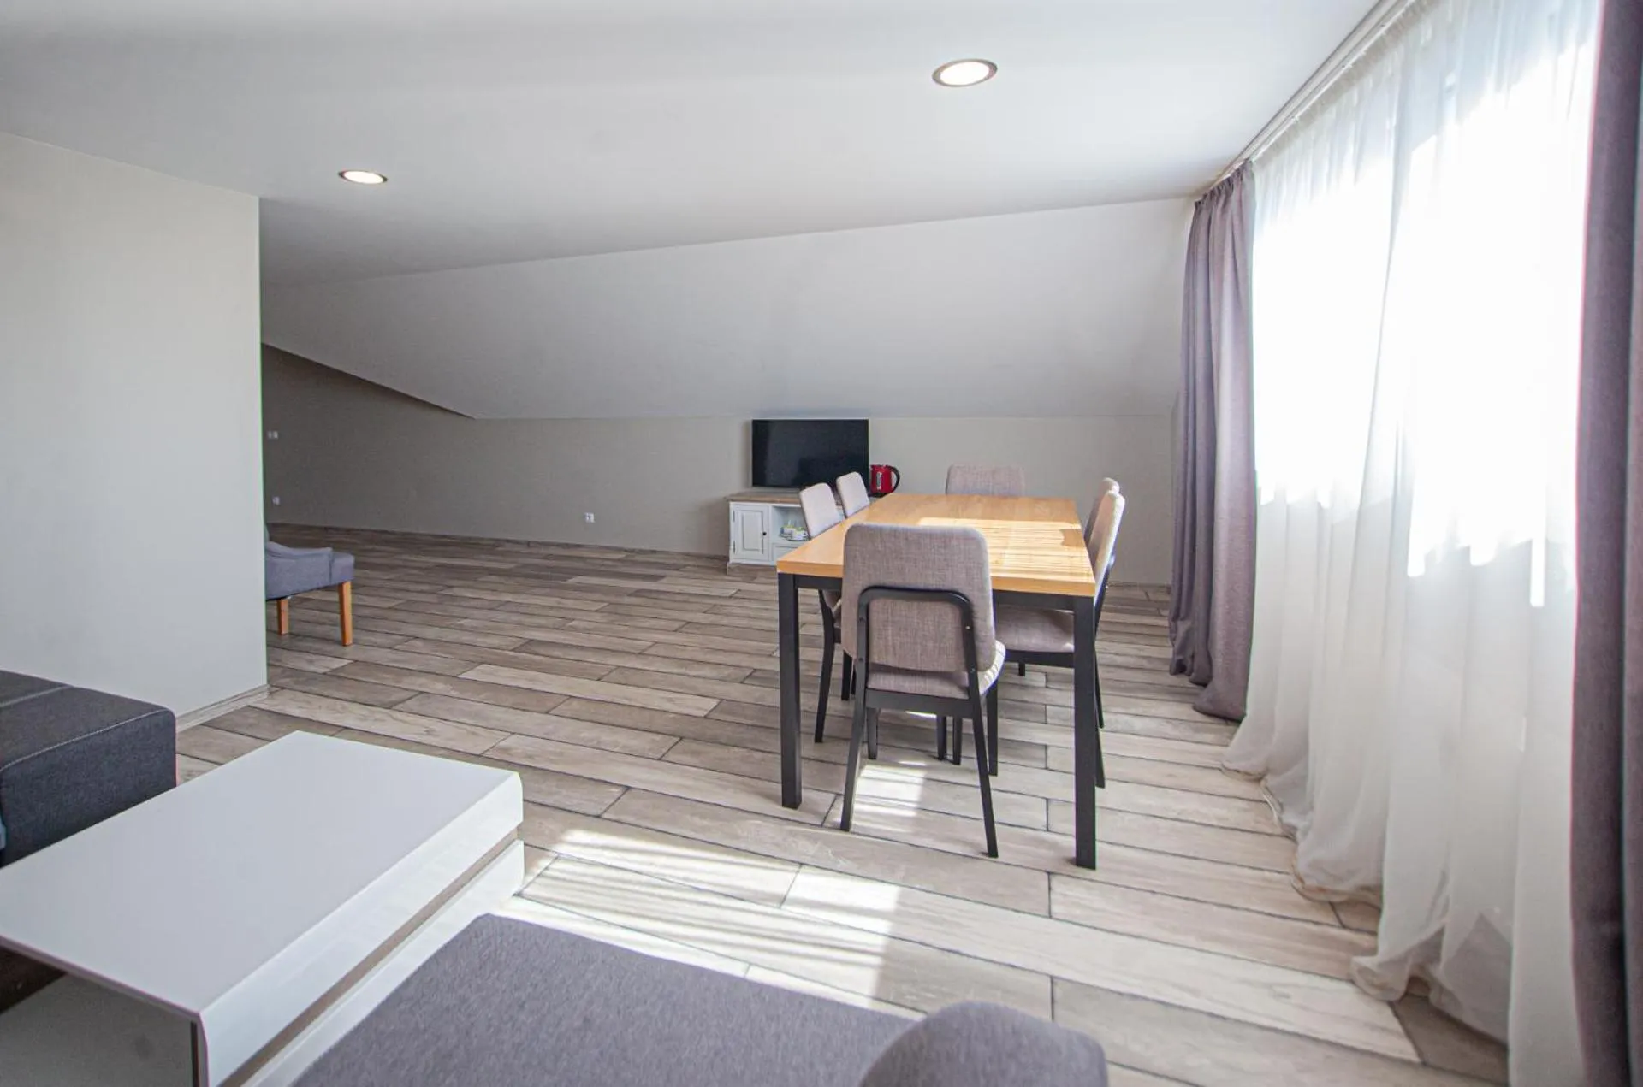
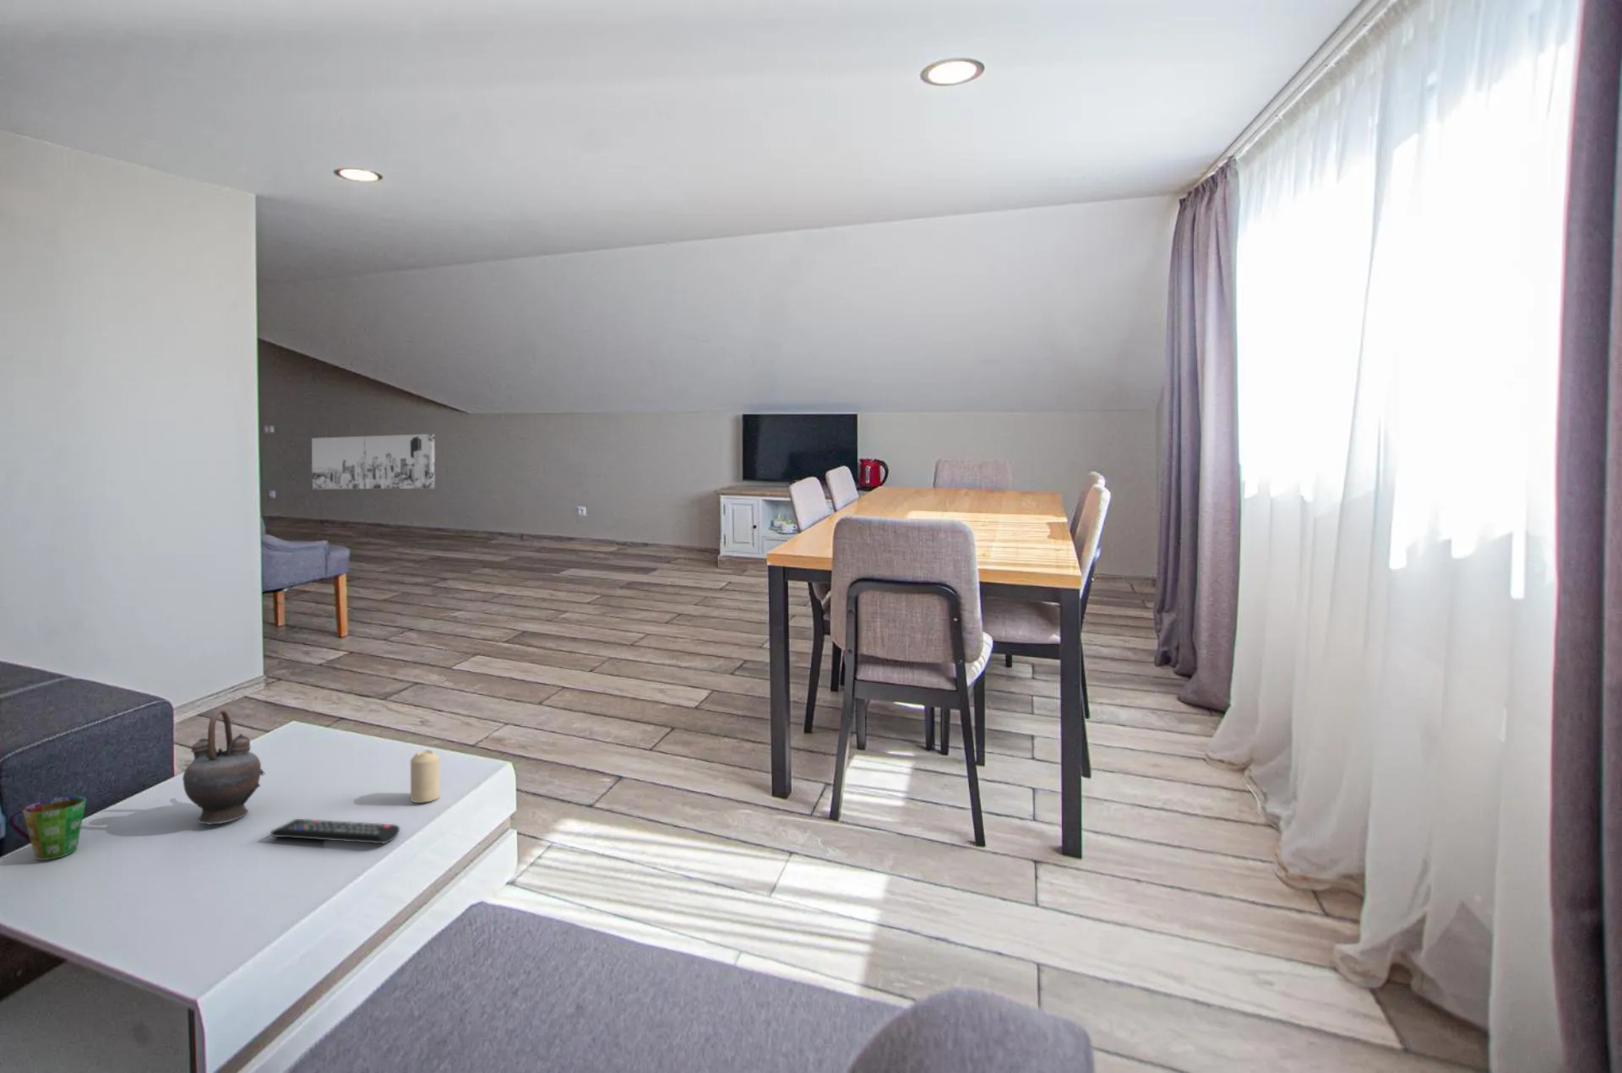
+ cup [7,795,87,861]
+ wall art [311,434,436,490]
+ teapot [182,708,265,825]
+ candle [410,748,440,804]
+ remote control [270,818,400,844]
